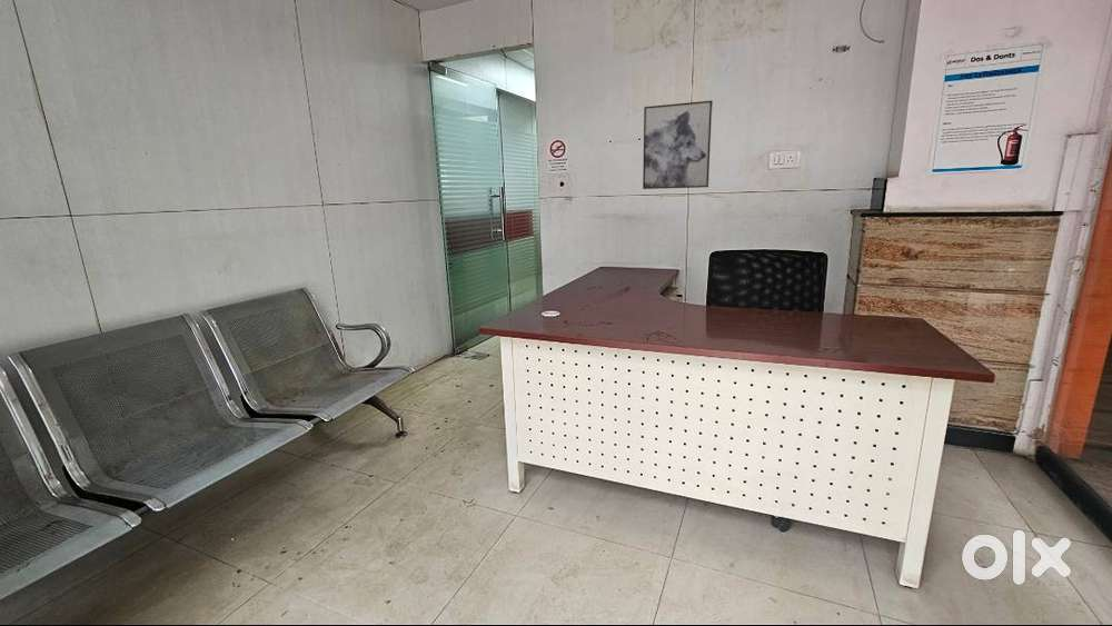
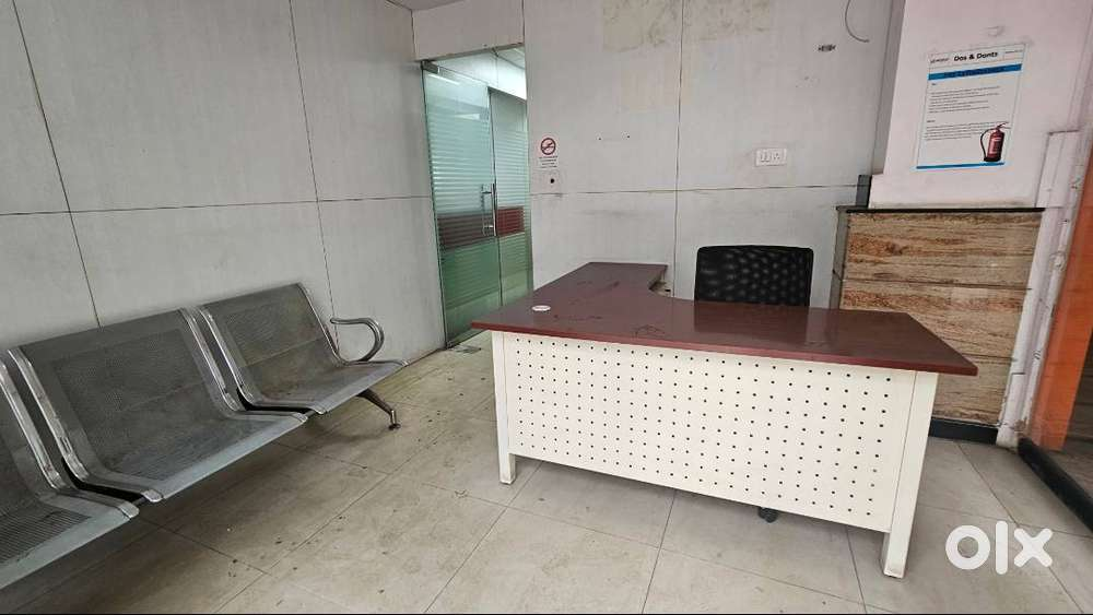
- wall art [642,99,714,190]
